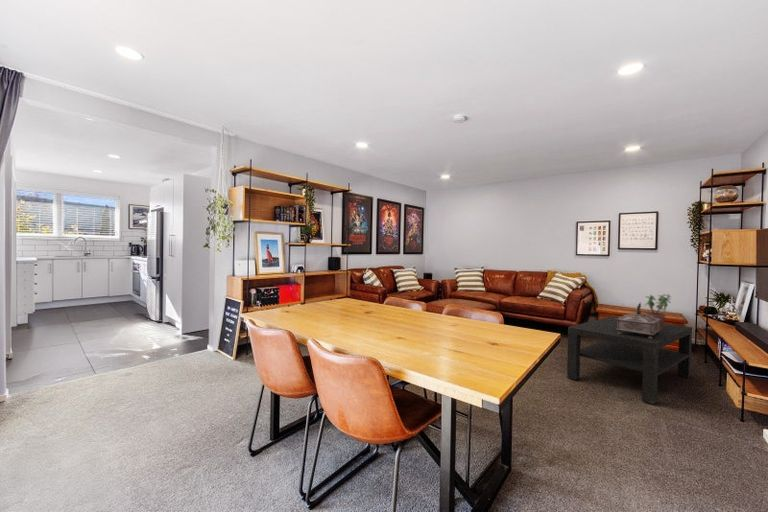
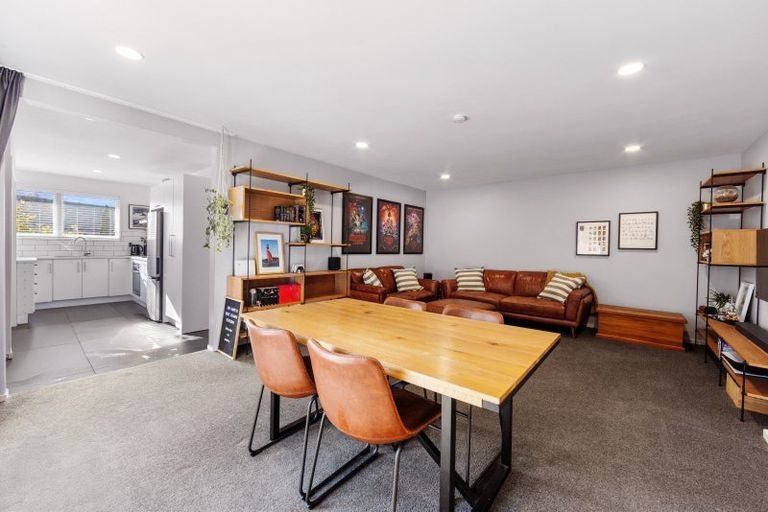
- coffee table [566,315,693,405]
- decorative box [616,301,661,339]
- potted plant [644,293,672,329]
